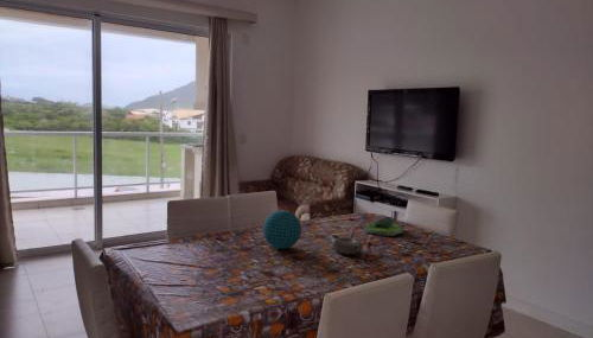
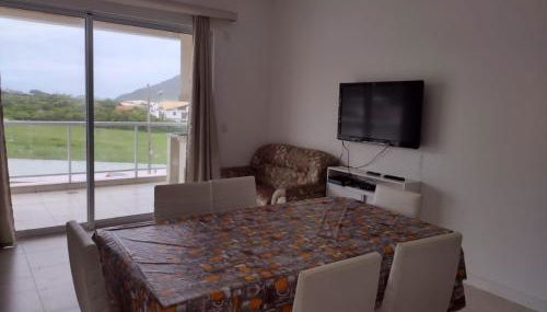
- plant pot [362,216,406,237]
- bowl [330,234,363,255]
- decorative ball [262,209,302,250]
